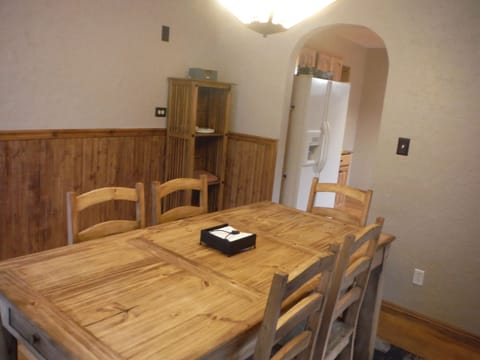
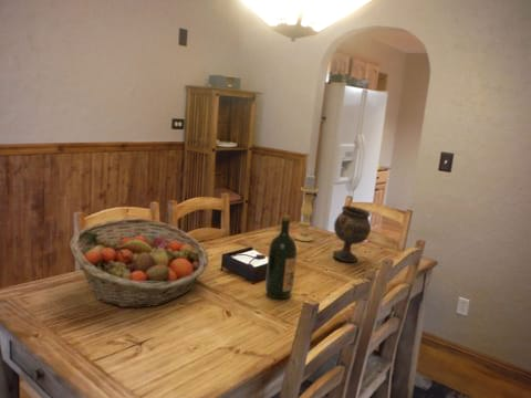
+ goblet [332,205,372,263]
+ fruit basket [69,217,209,308]
+ candle holder [294,175,319,242]
+ wine bottle [264,214,298,300]
